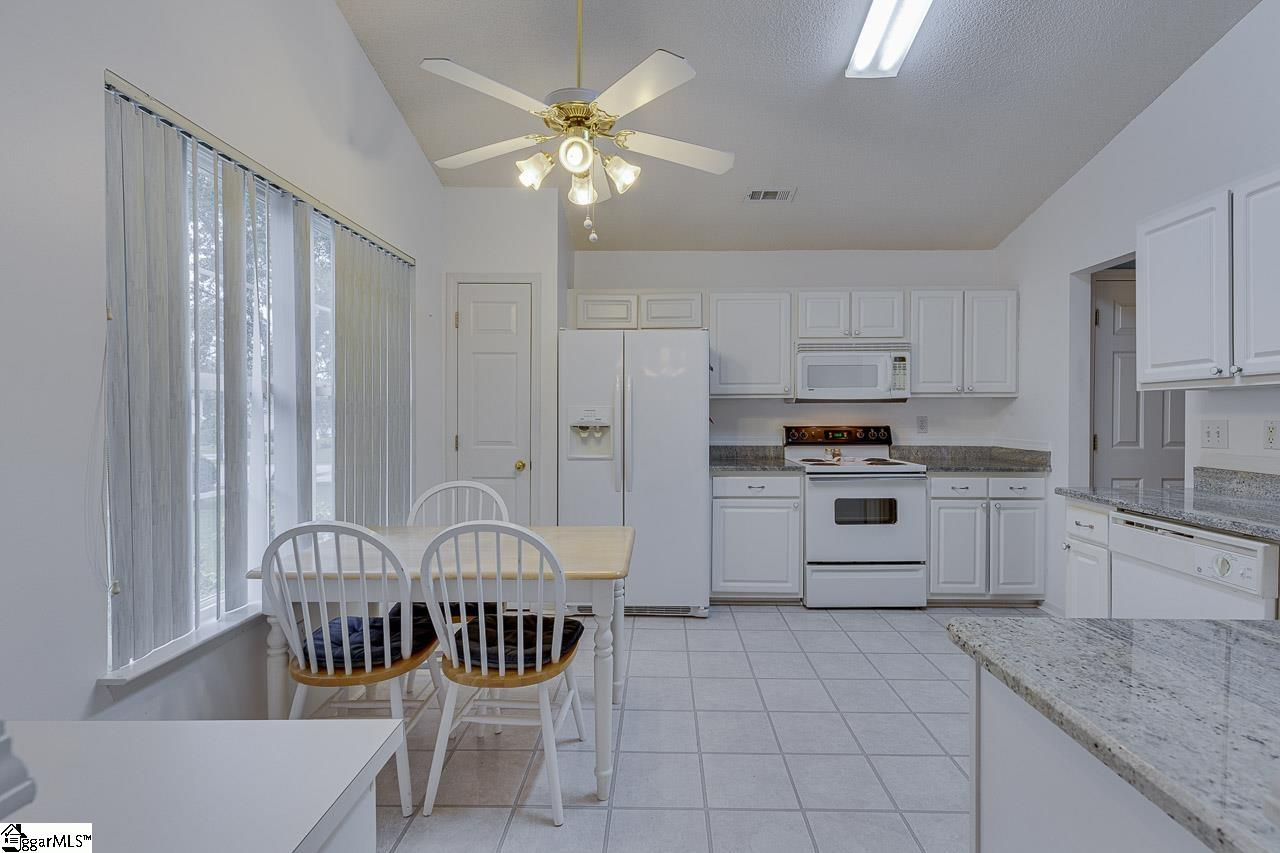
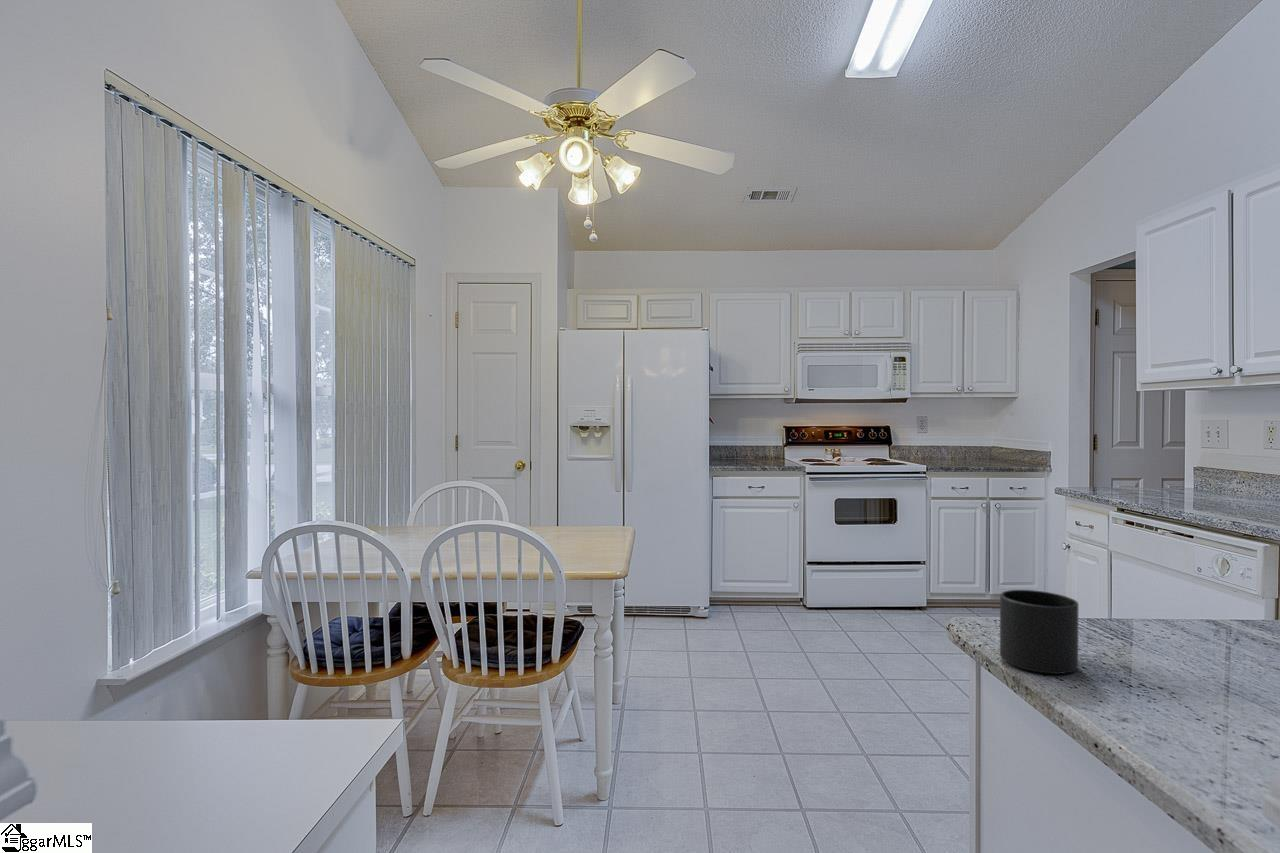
+ mug [999,589,1079,675]
